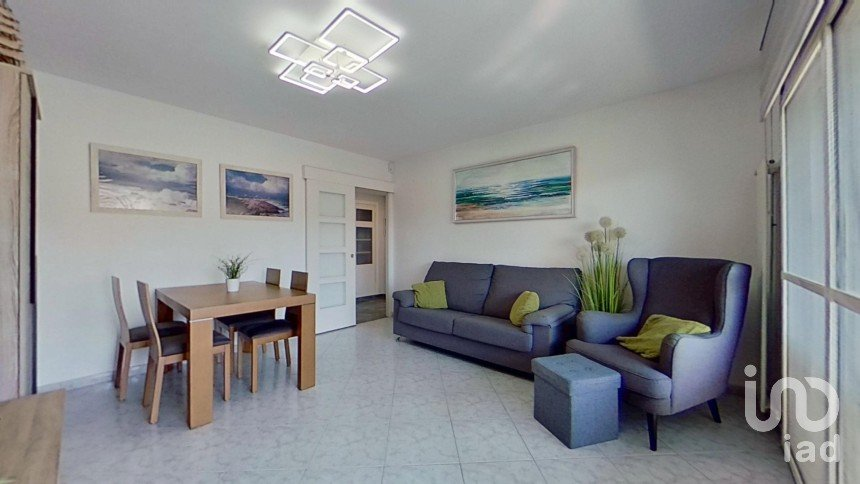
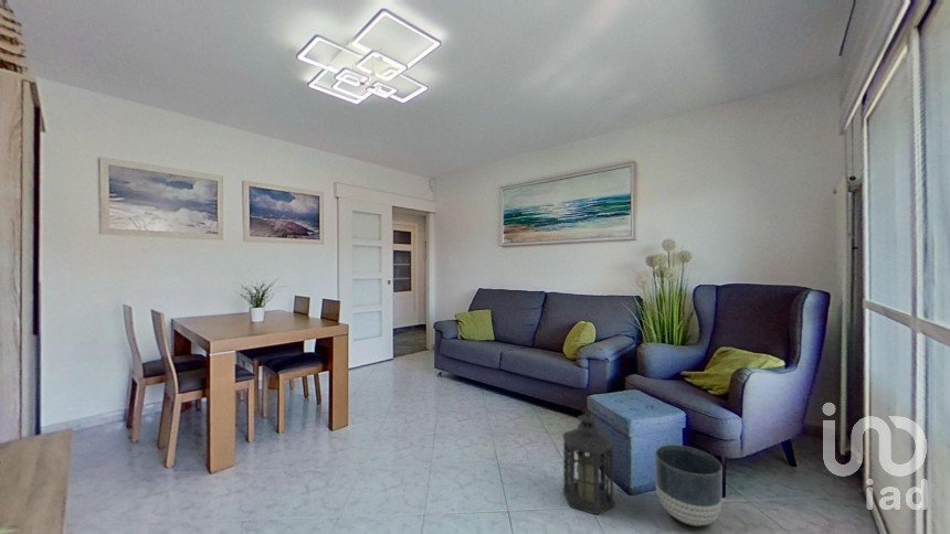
+ lantern [562,407,615,515]
+ planter [654,444,724,527]
